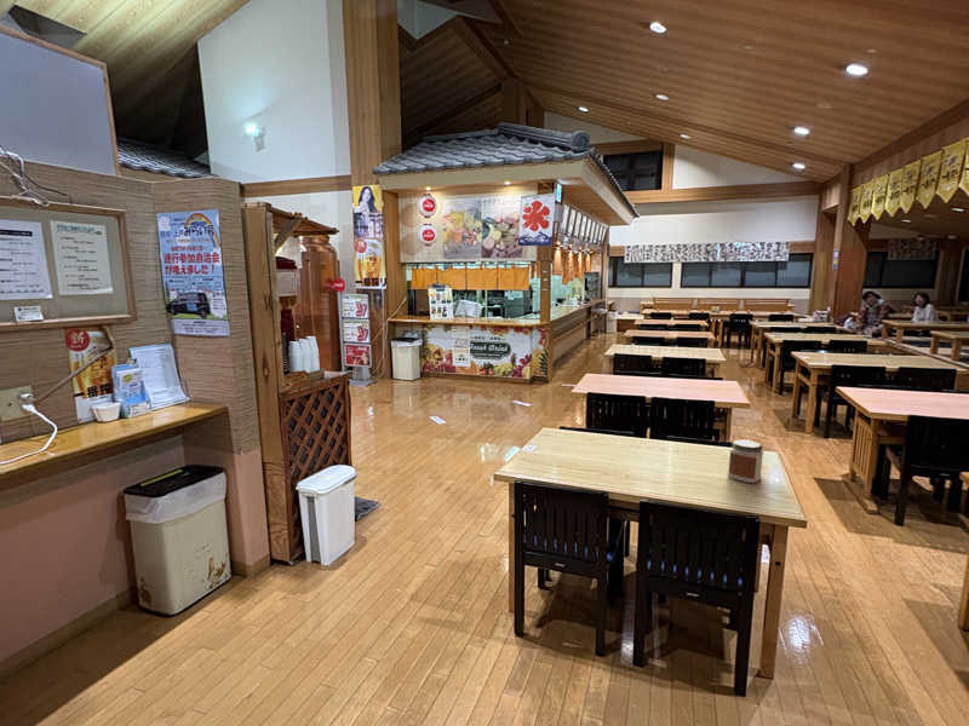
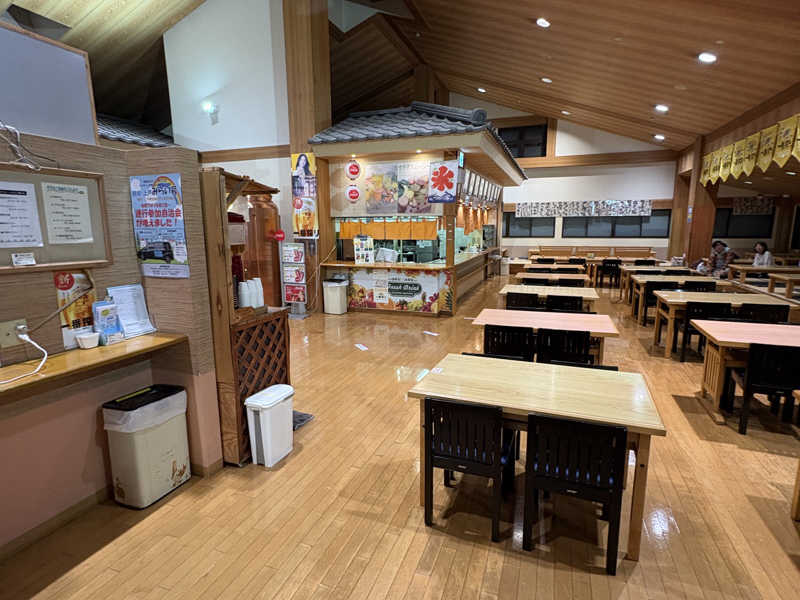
- jar [727,438,764,484]
